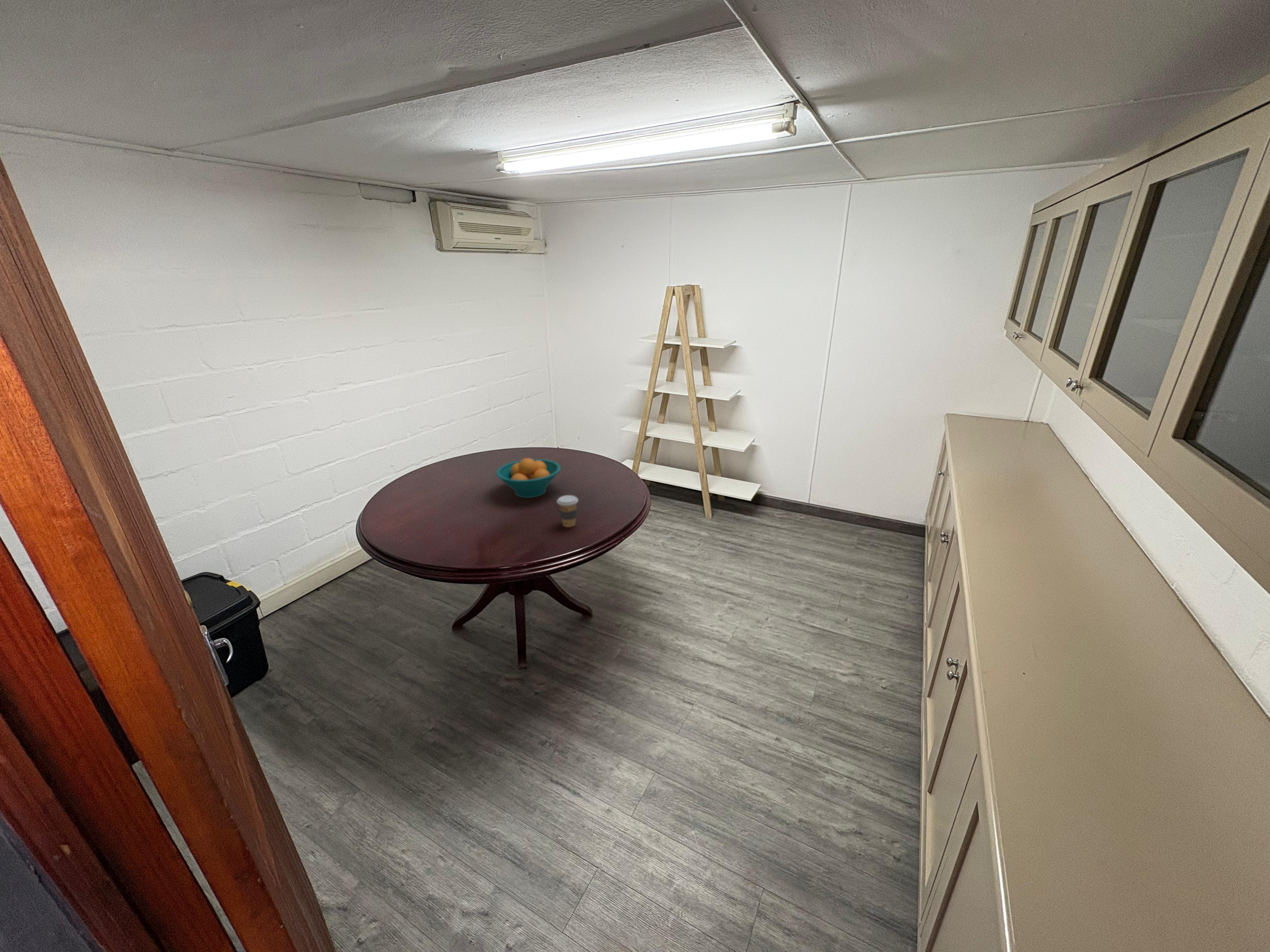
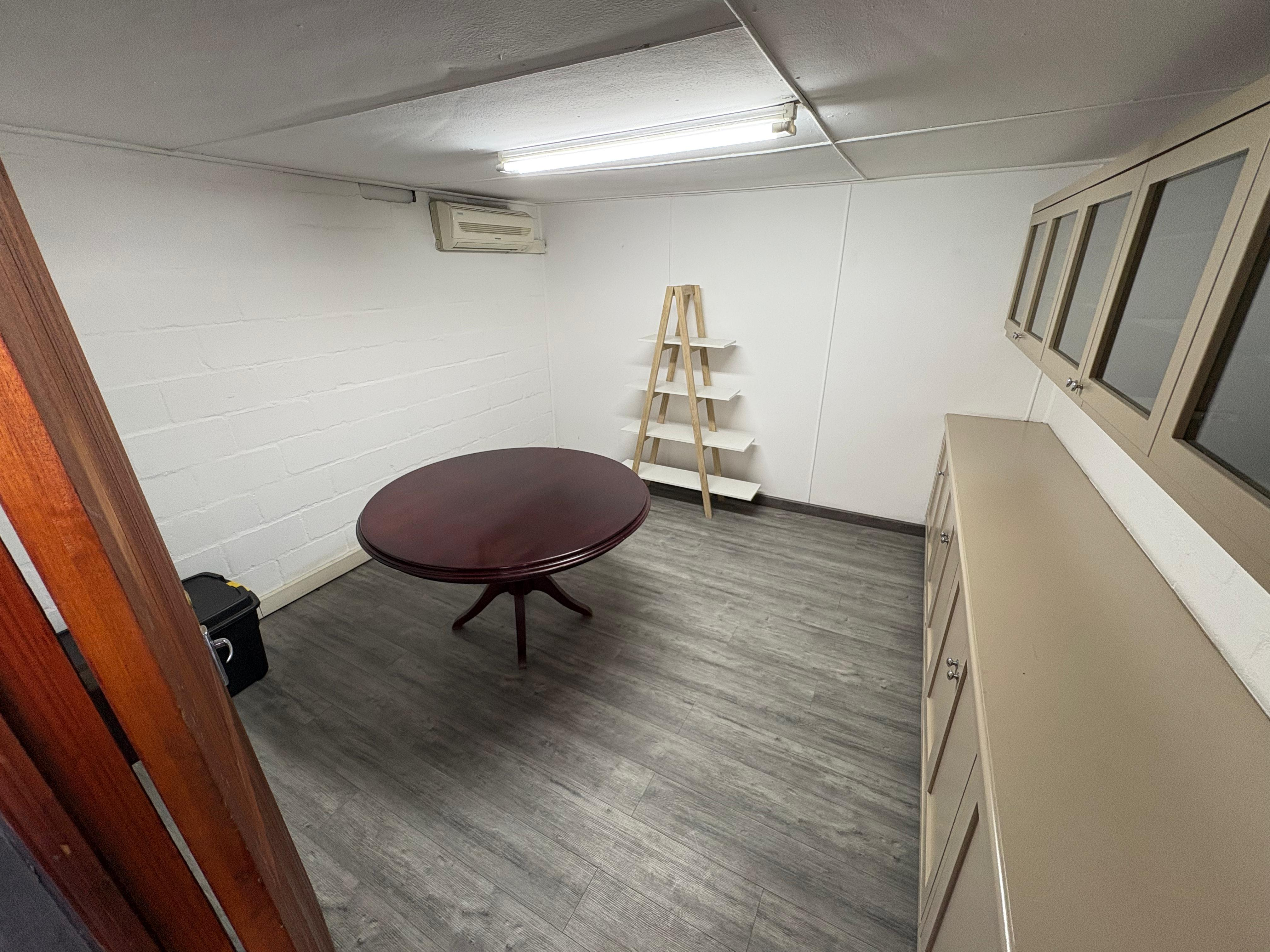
- coffee cup [557,495,579,528]
- fruit bowl [495,458,561,498]
